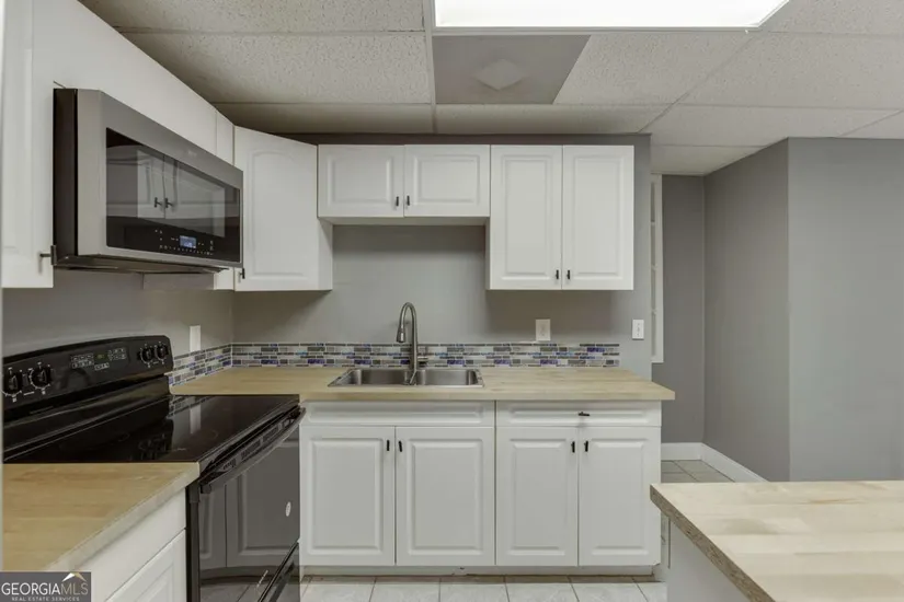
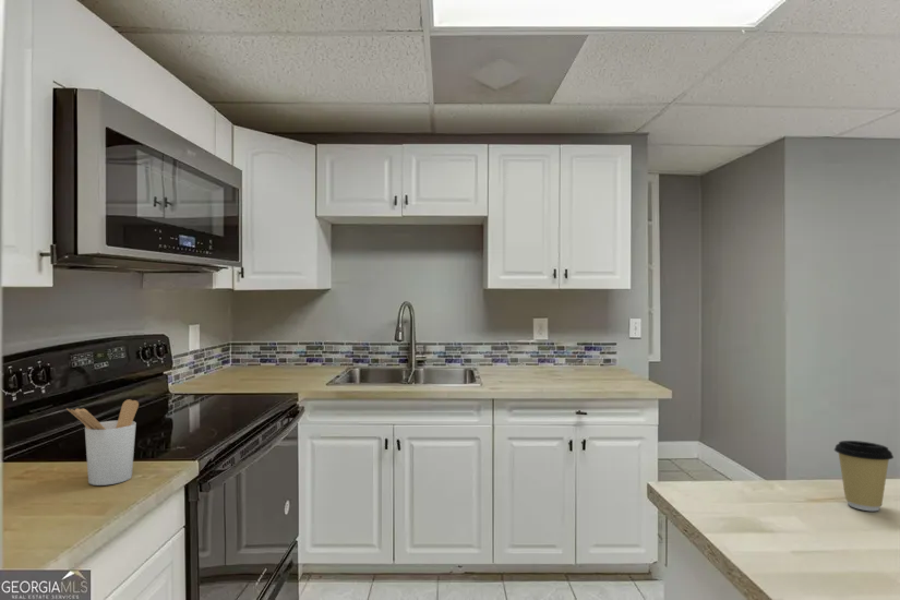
+ utensil holder [65,398,140,487]
+ coffee cup [833,440,895,512]
